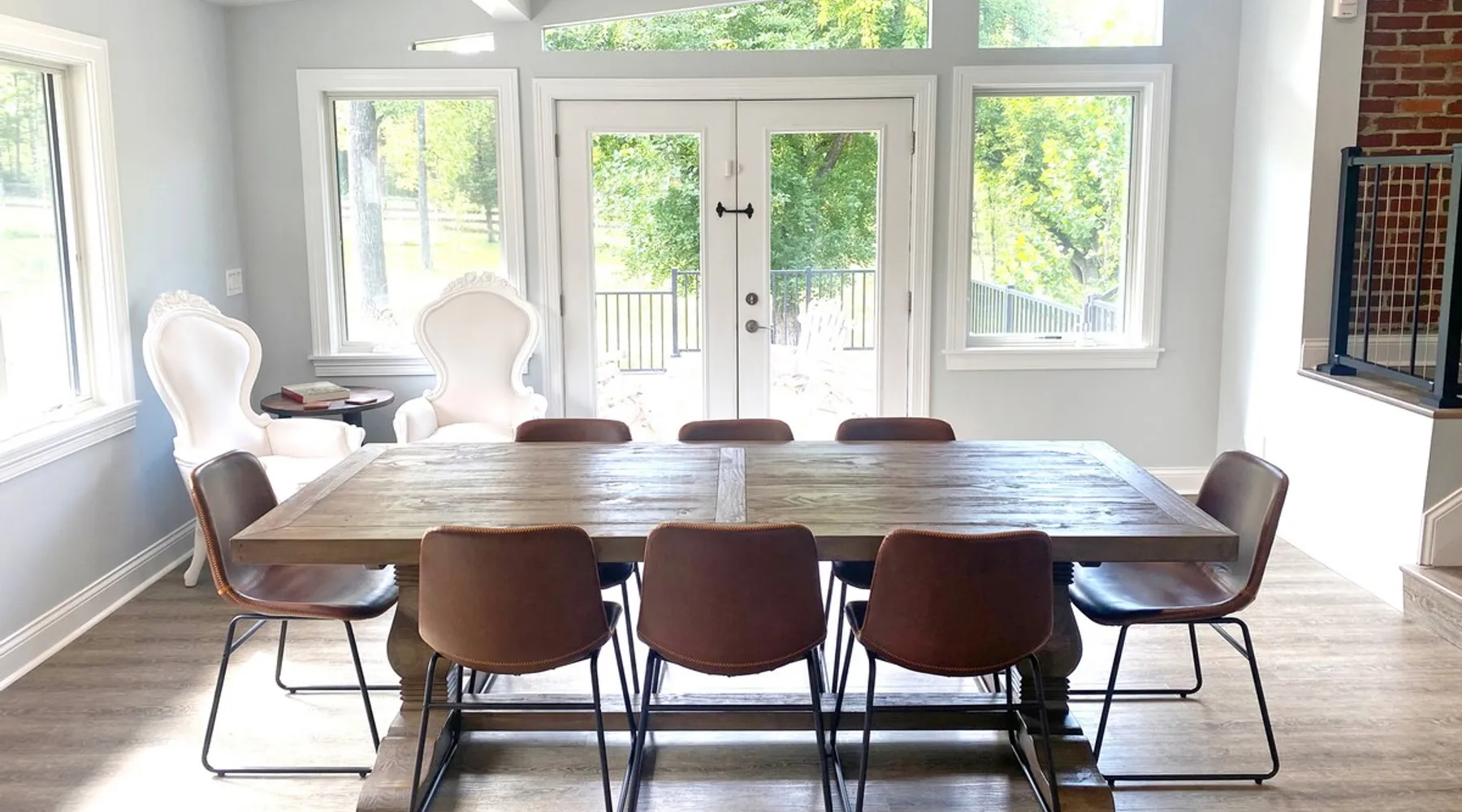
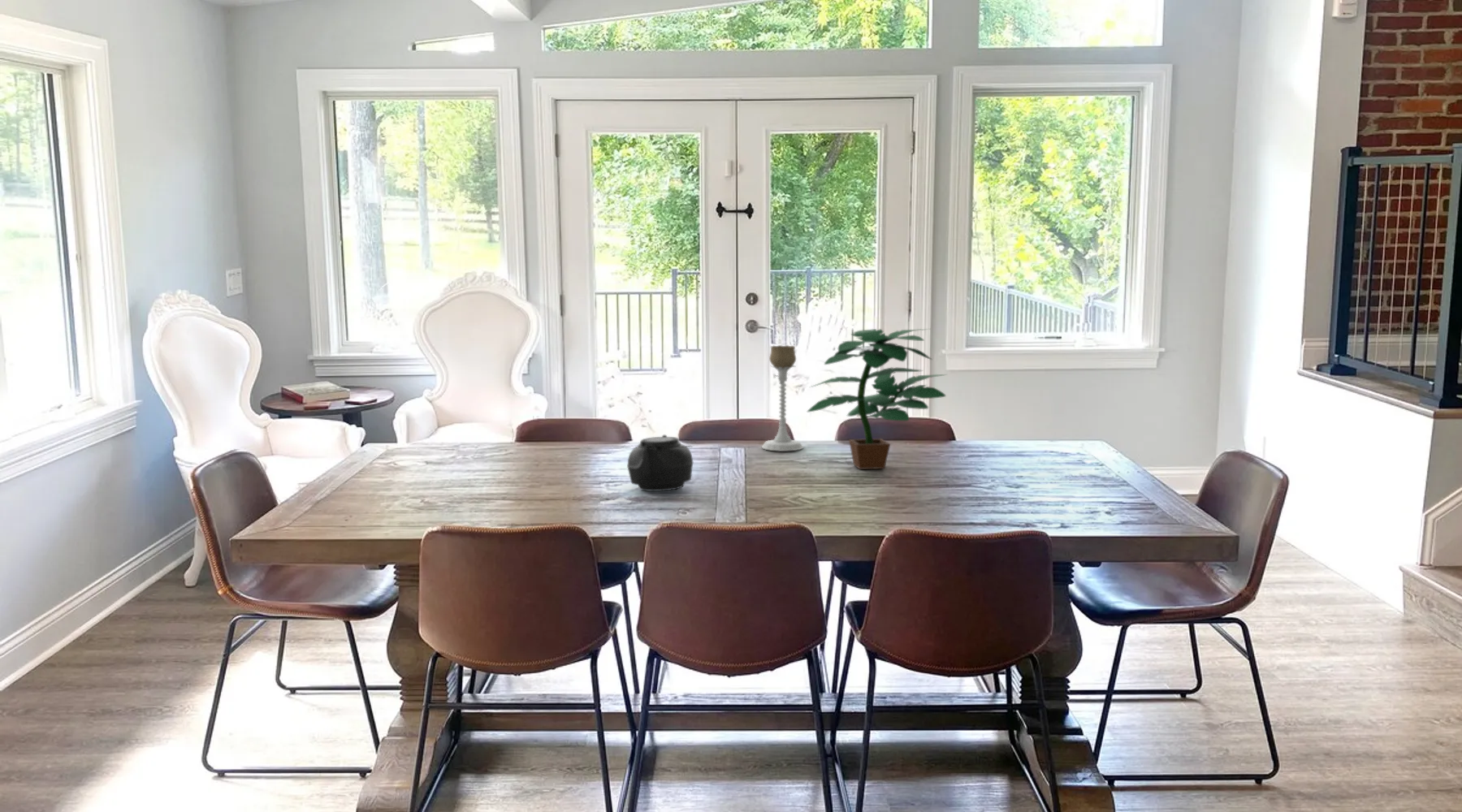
+ candle holder [761,344,804,451]
+ potted plant [807,328,948,470]
+ teapot [626,434,698,492]
